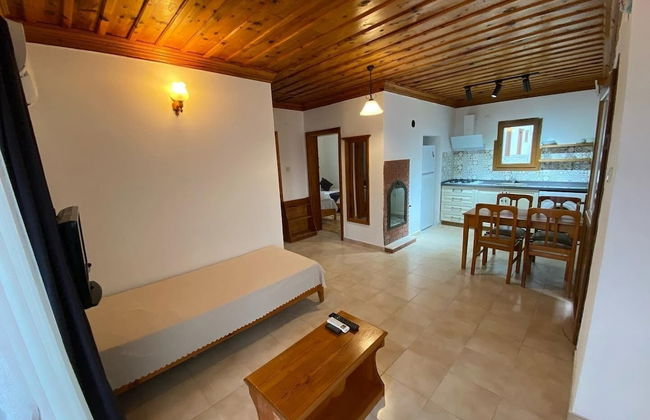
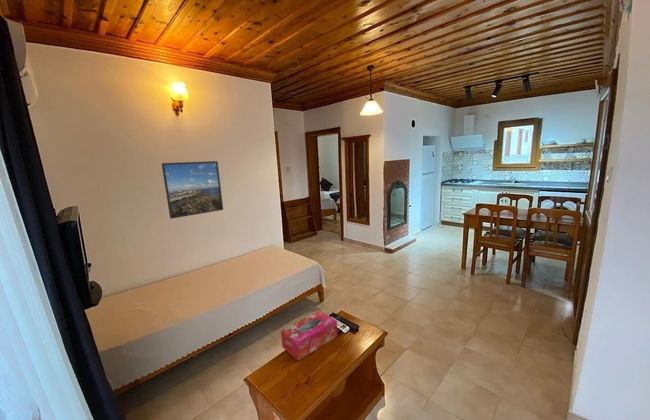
+ tissue box [280,310,338,362]
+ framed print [161,160,224,220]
